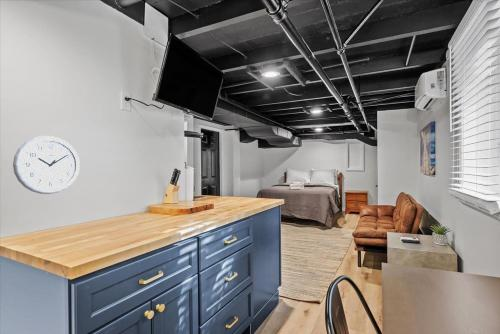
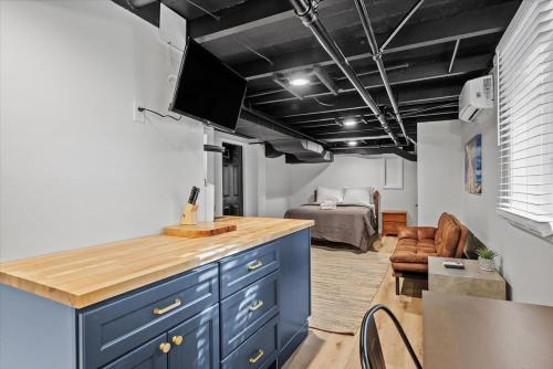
- wall clock [12,135,81,195]
